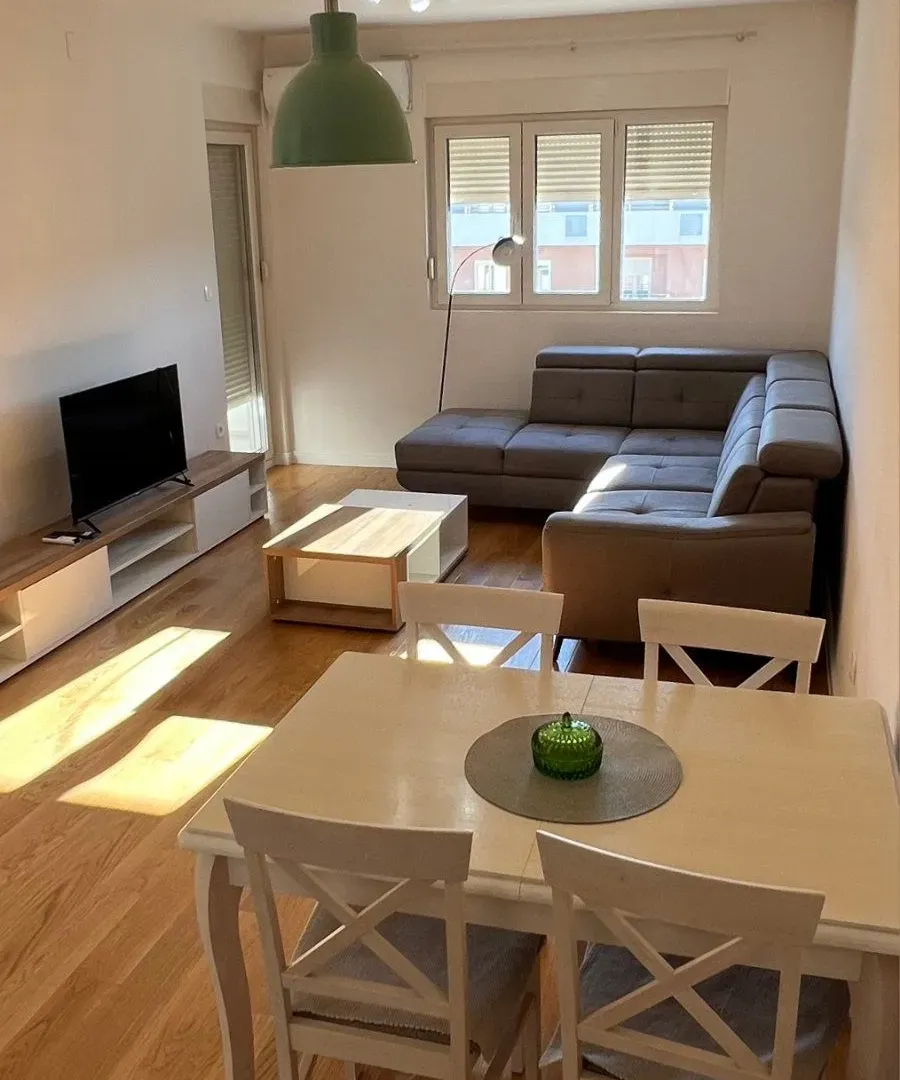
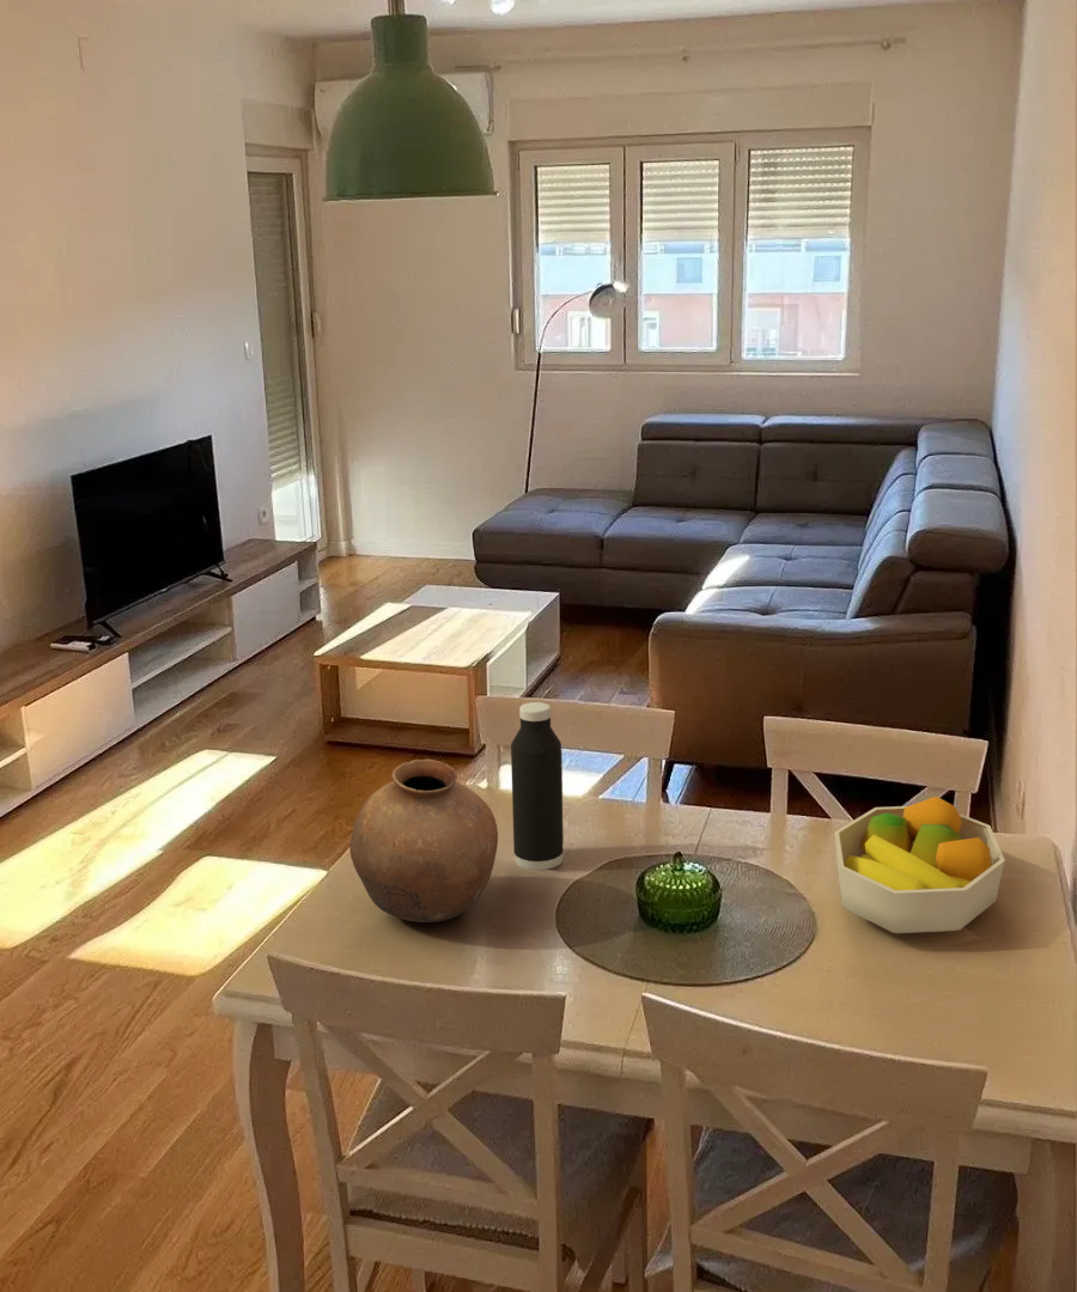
+ water bottle [510,701,565,871]
+ pottery [348,758,499,924]
+ fruit bowl [833,796,1006,934]
